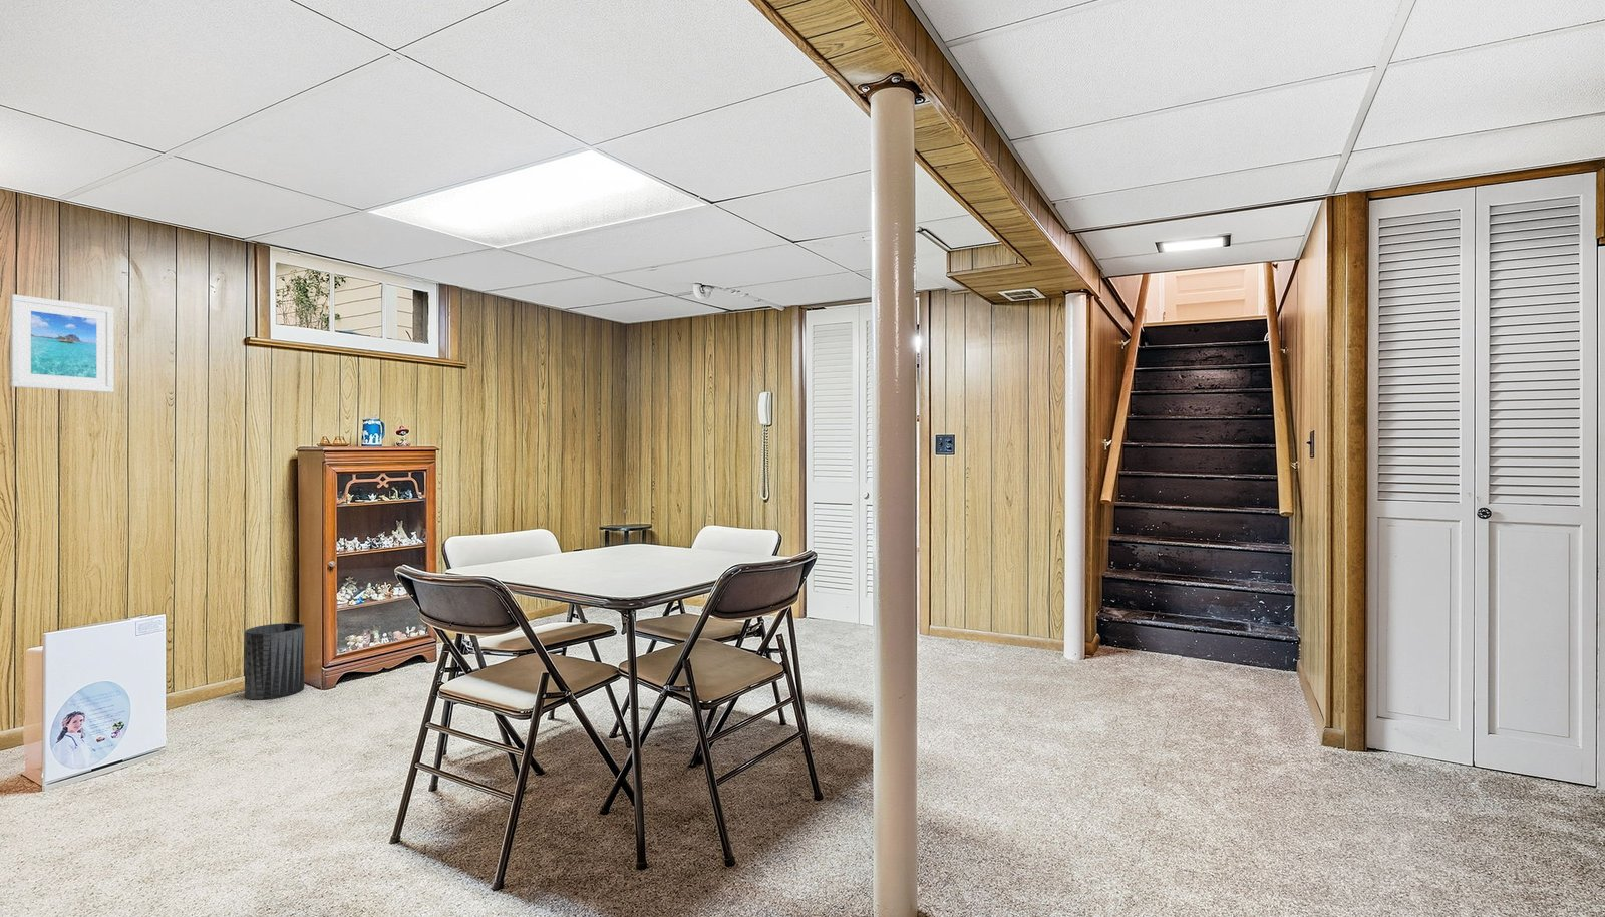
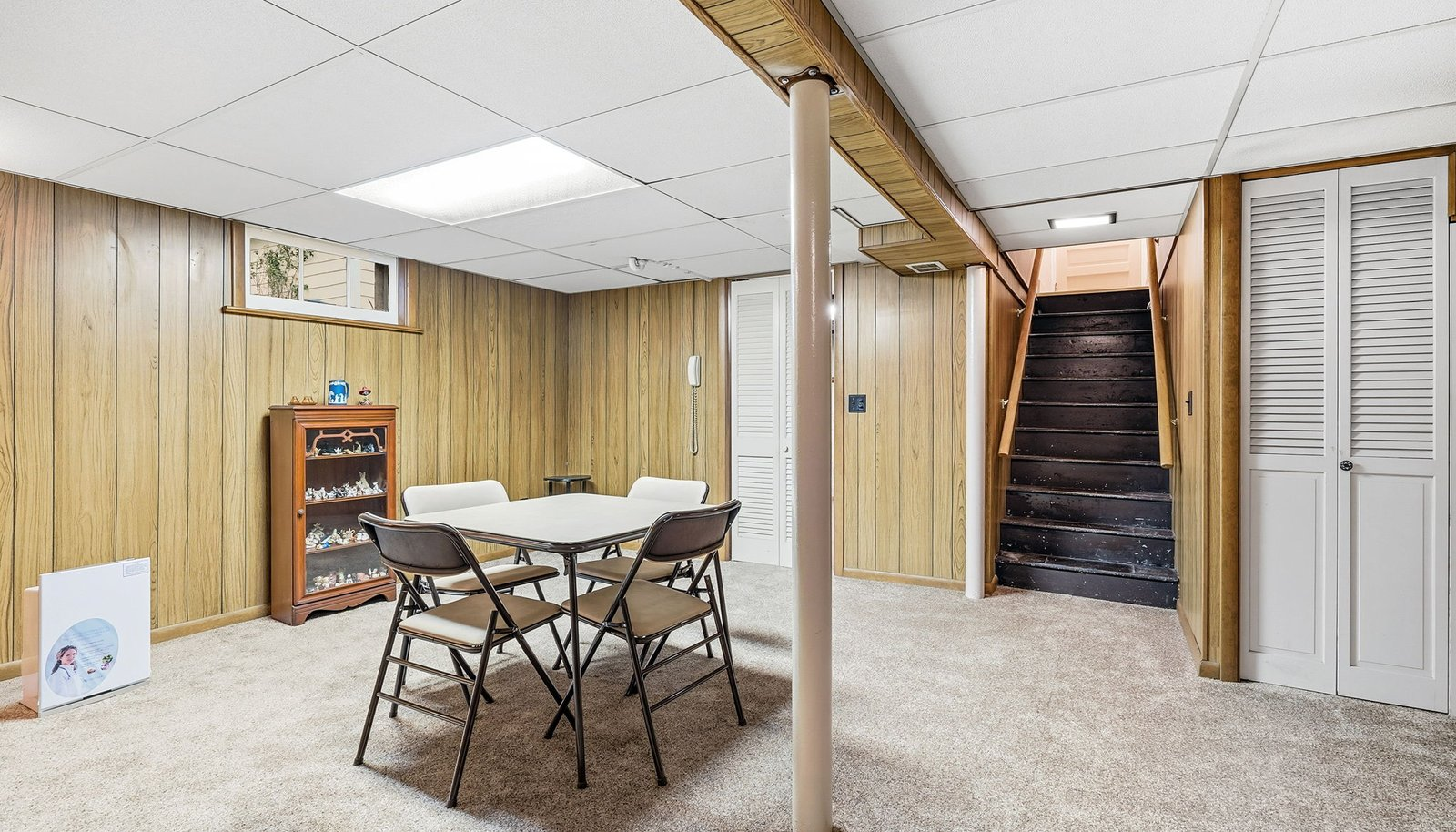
- trash can [244,622,305,700]
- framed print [9,293,116,393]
